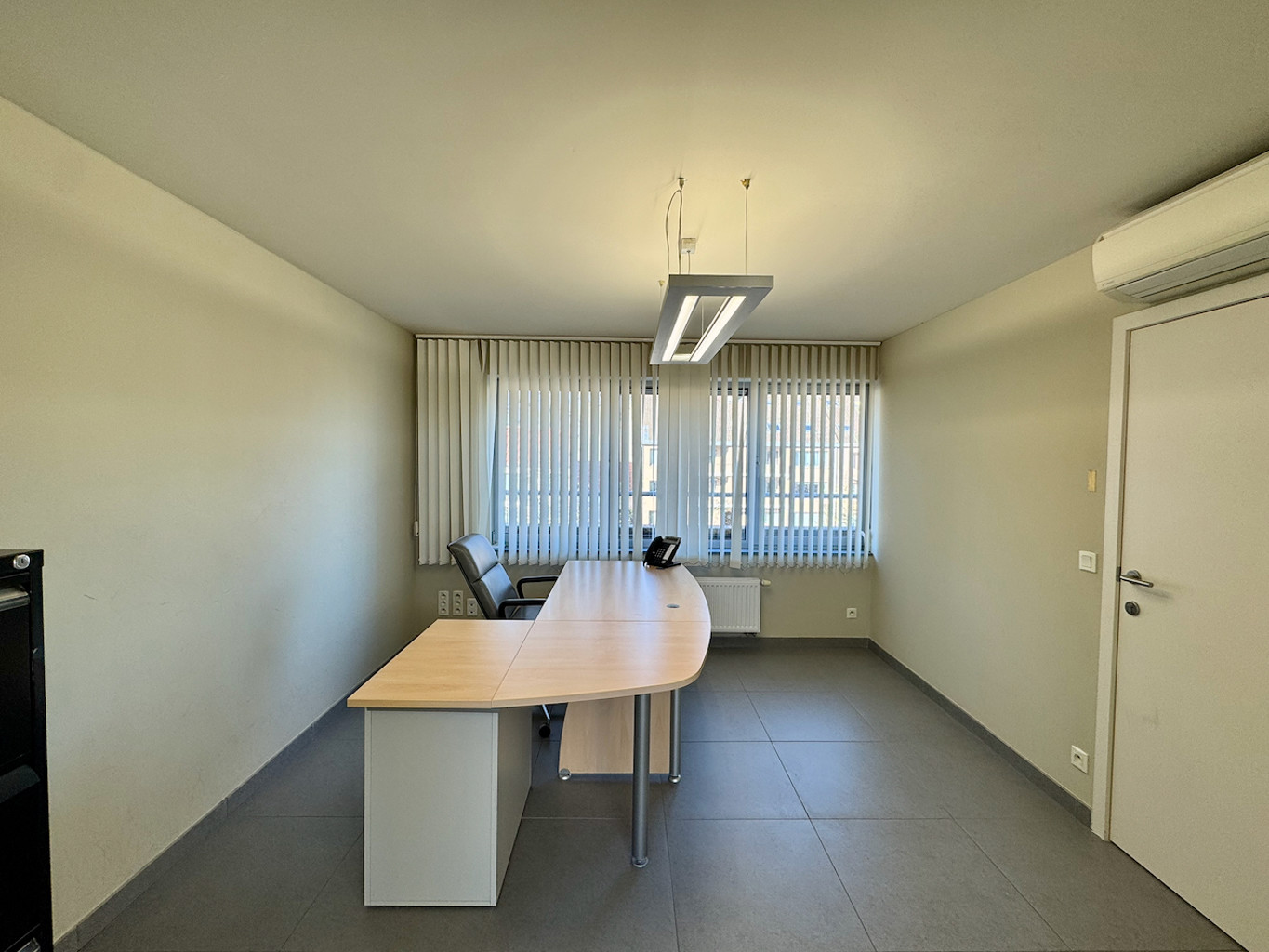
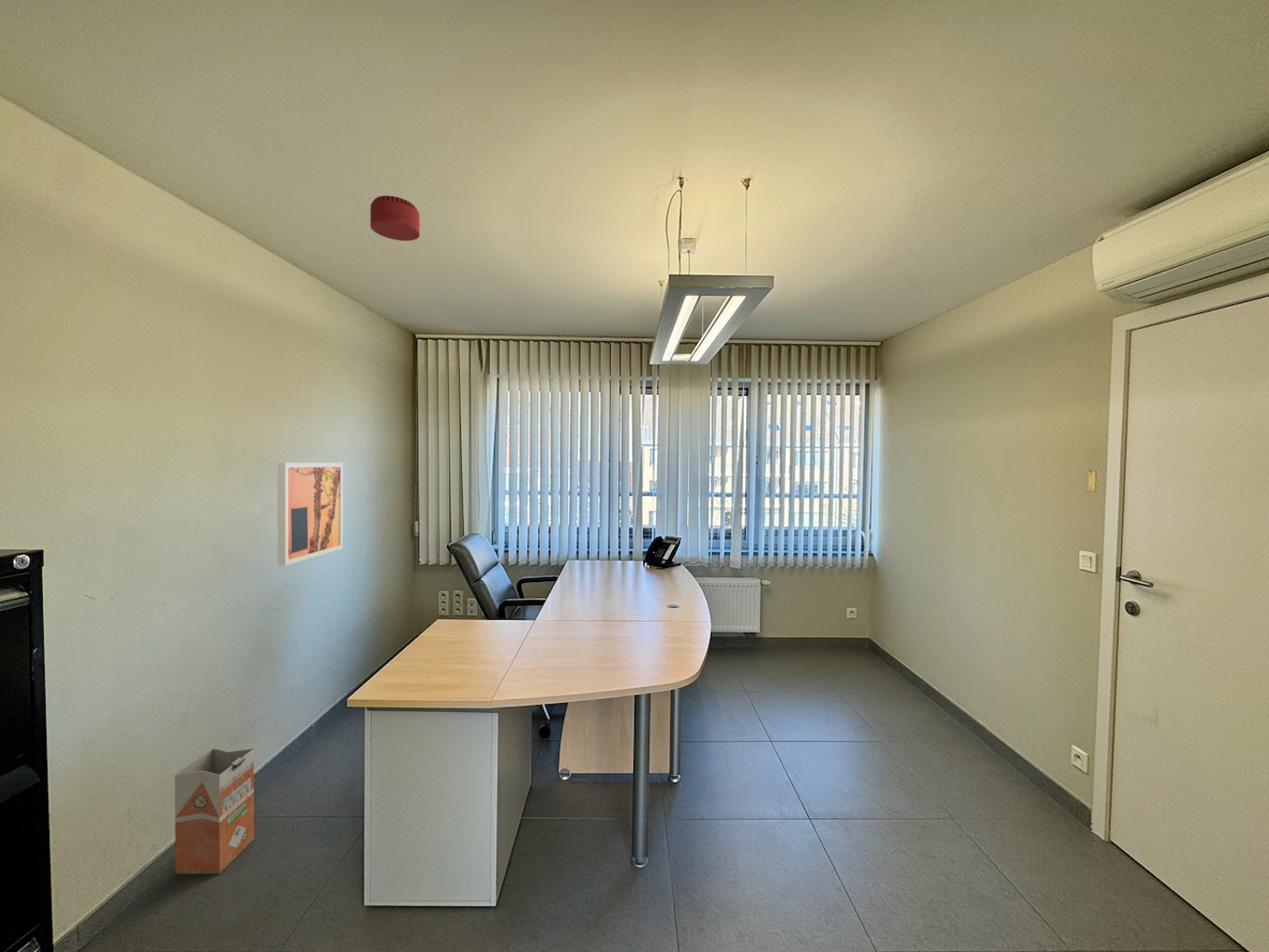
+ smoke detector [369,194,420,242]
+ waste bin [174,747,255,875]
+ wall art [277,462,344,566]
